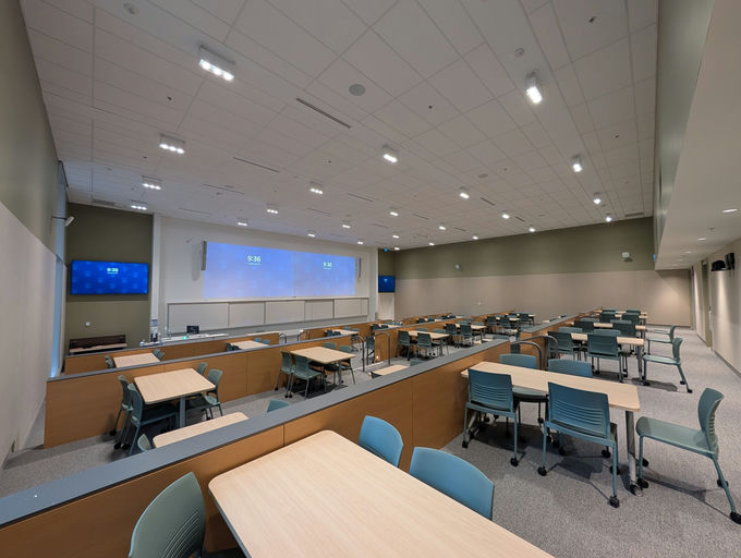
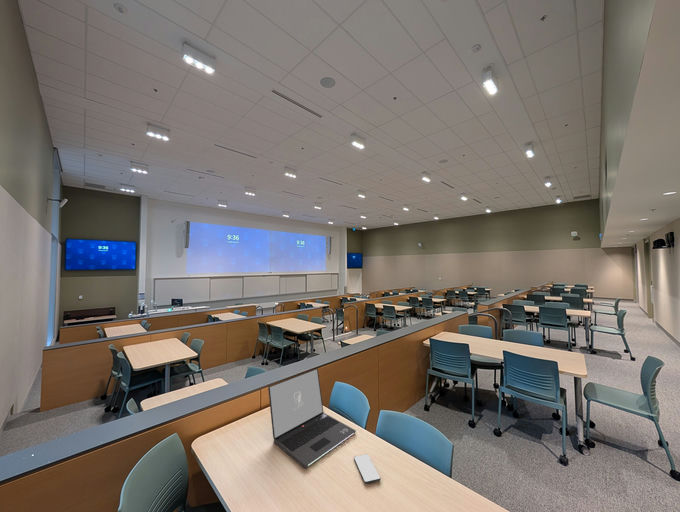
+ smartphone [353,453,381,485]
+ laptop [267,367,357,469]
